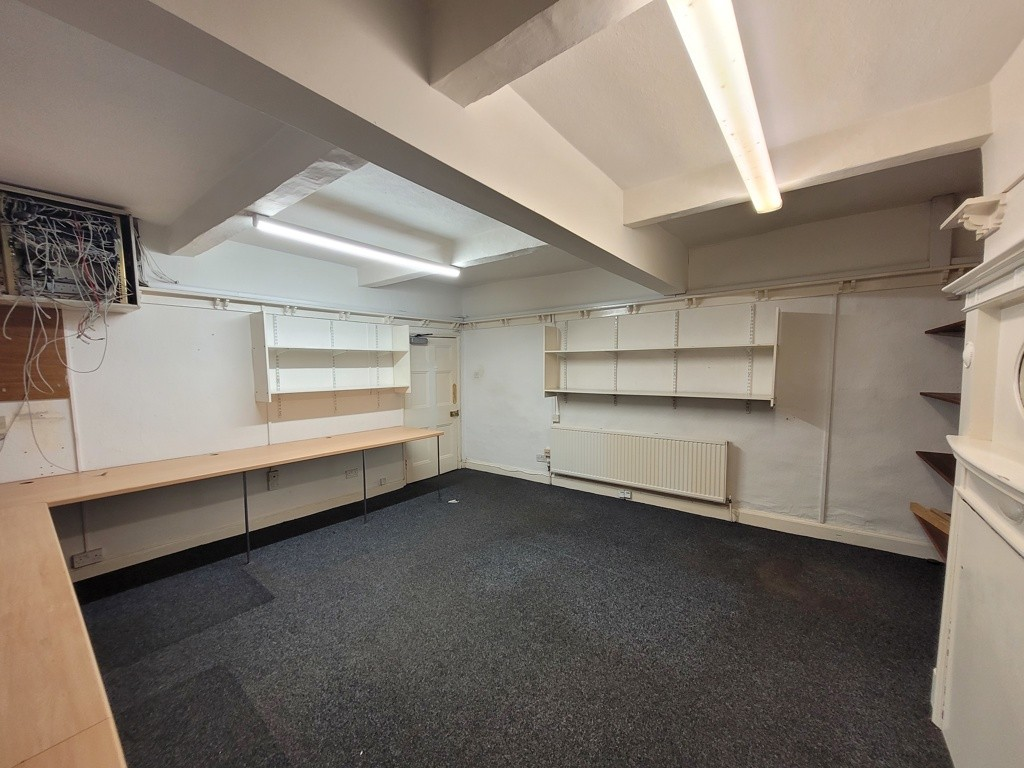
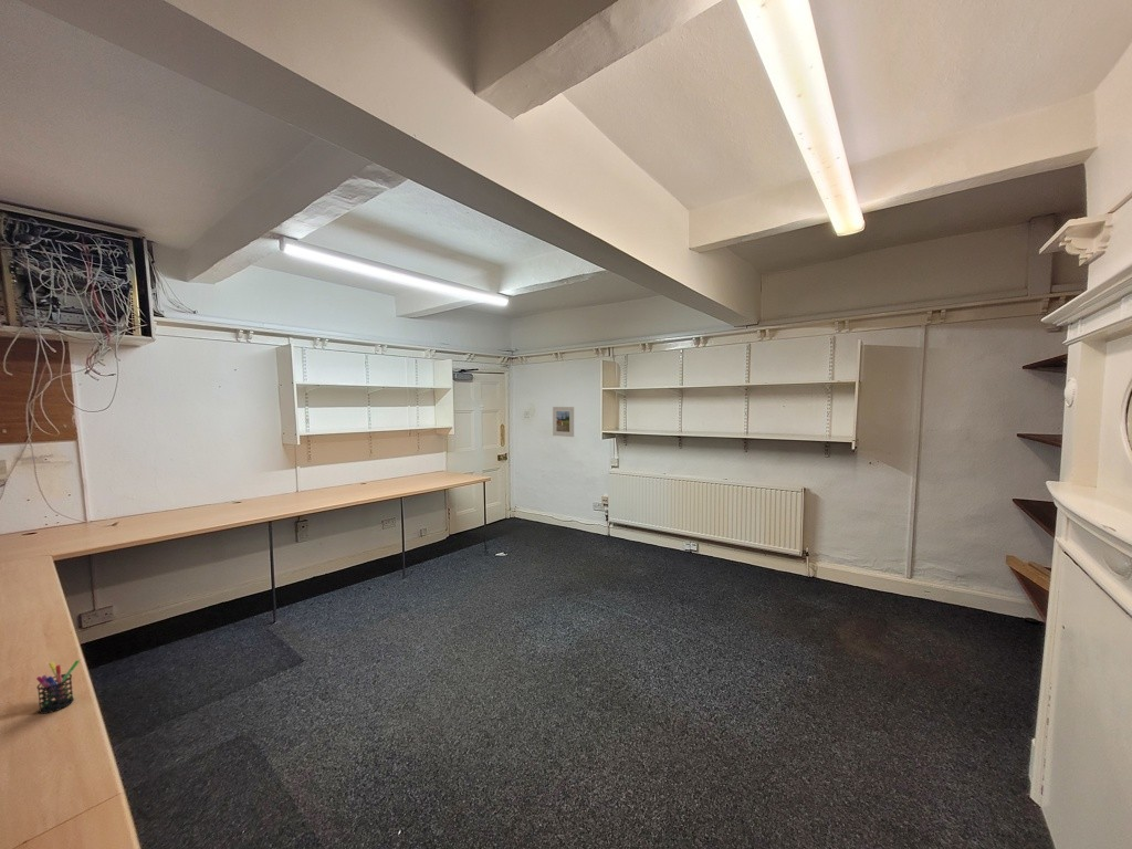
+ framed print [552,406,575,438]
+ pen holder [35,659,81,715]
